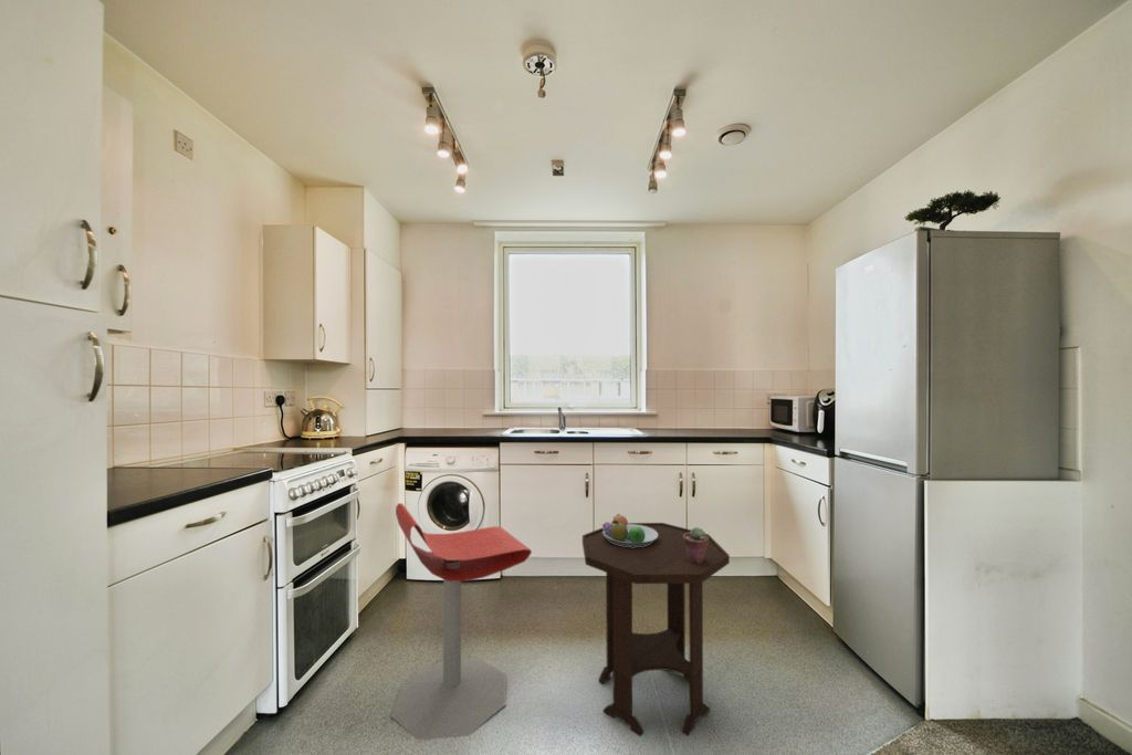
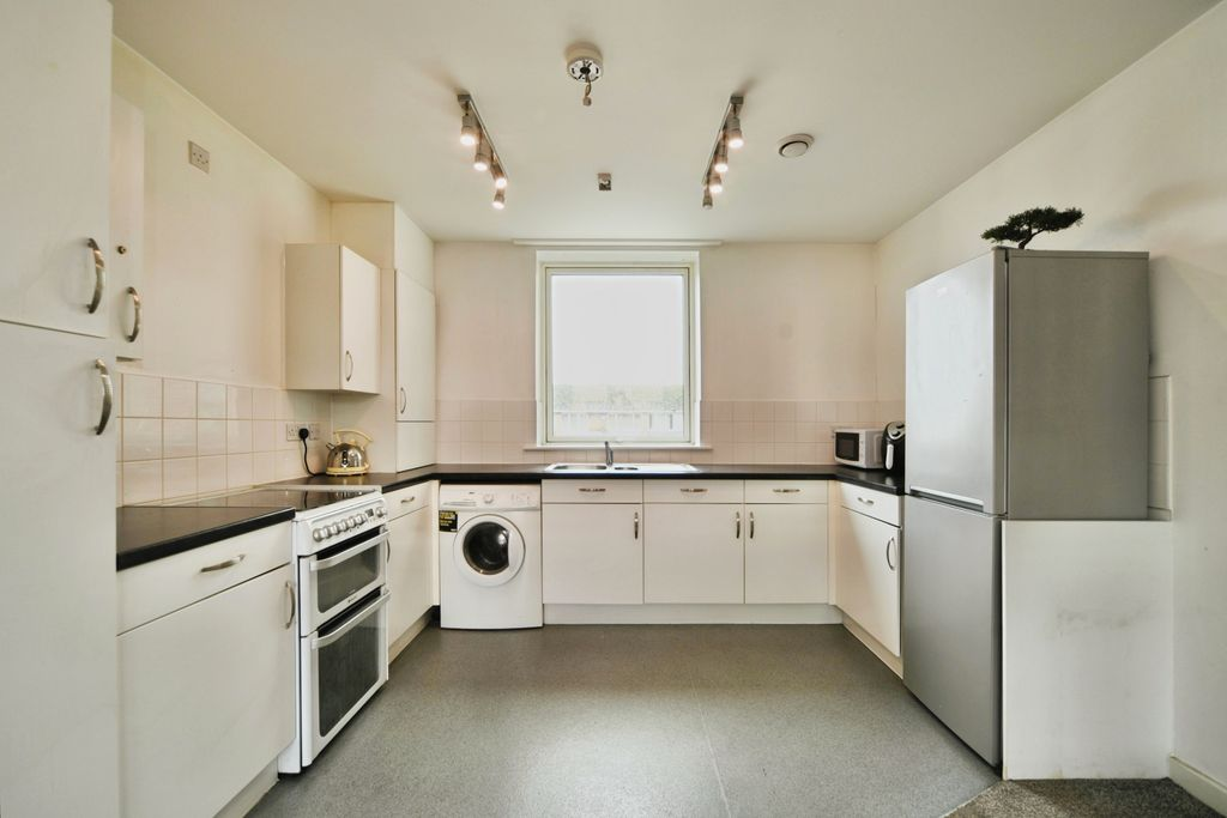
- stool [389,502,533,741]
- side table [581,522,731,737]
- potted succulent [683,526,709,563]
- fruit bowl [601,513,658,547]
